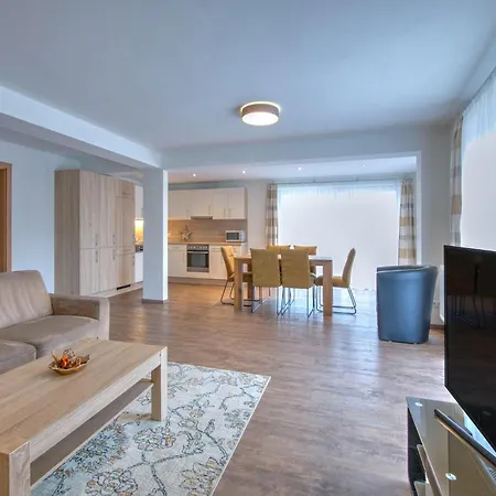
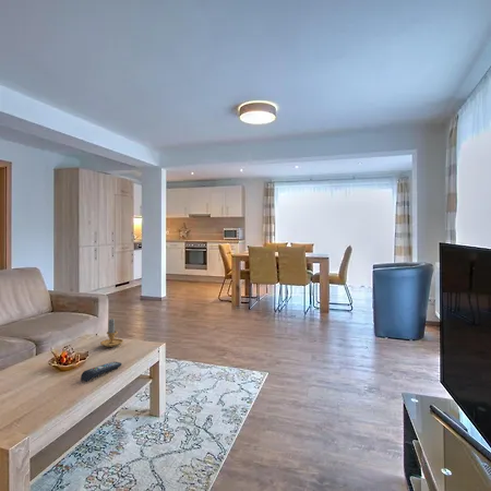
+ remote control [80,361,123,382]
+ candle [99,318,124,348]
